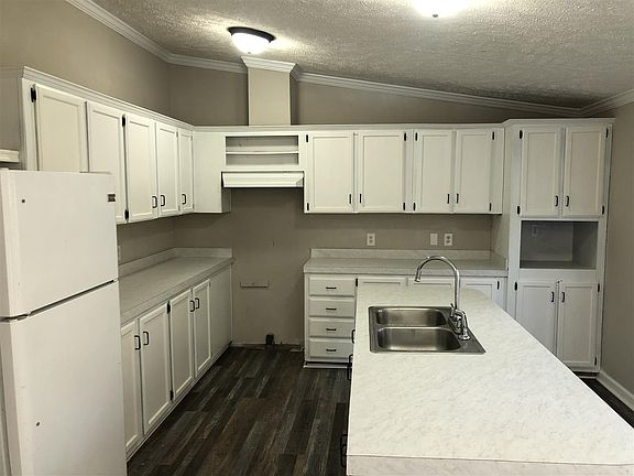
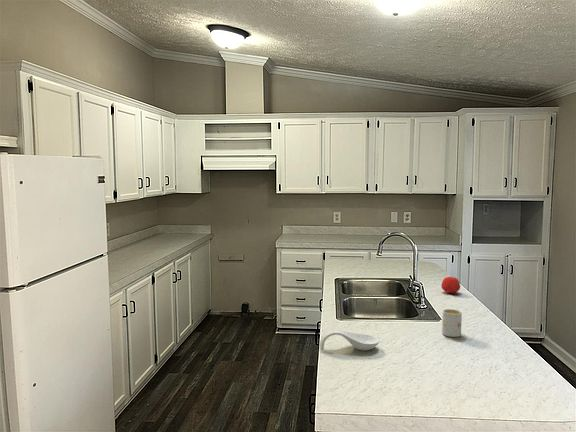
+ spoon rest [319,329,380,352]
+ mug [441,308,463,338]
+ apple [440,276,461,294]
